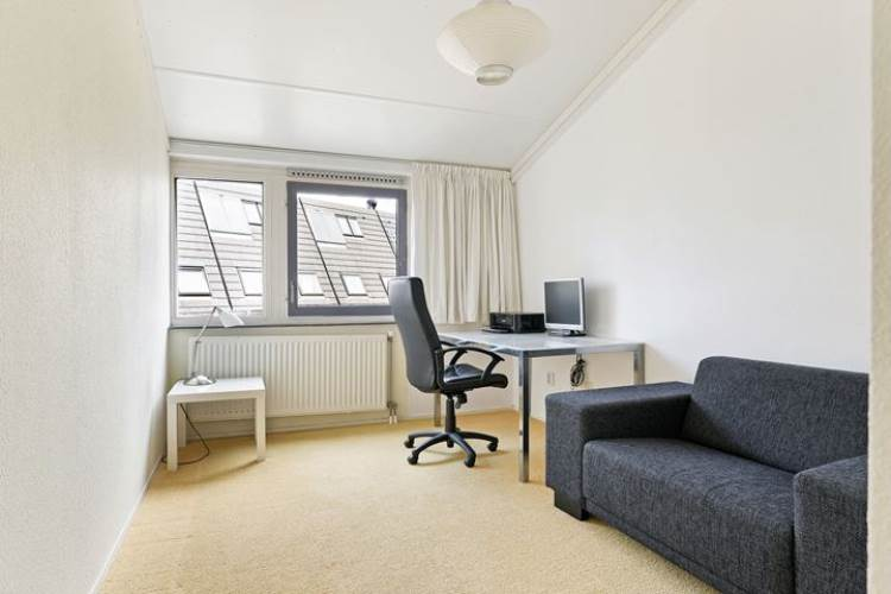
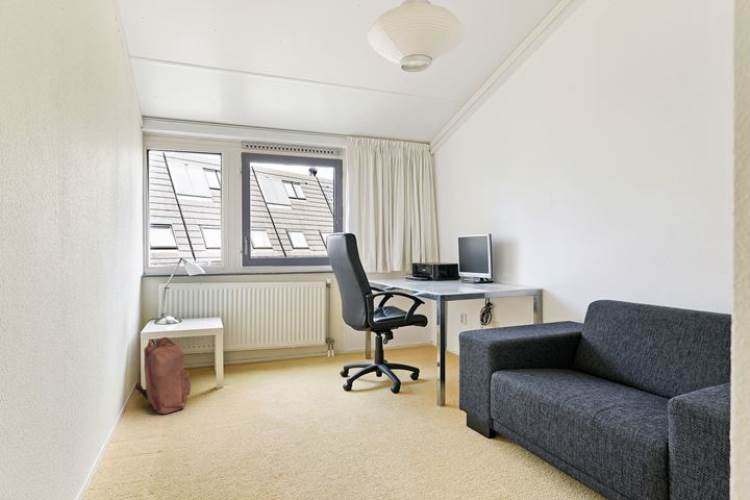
+ backpack [135,336,192,415]
